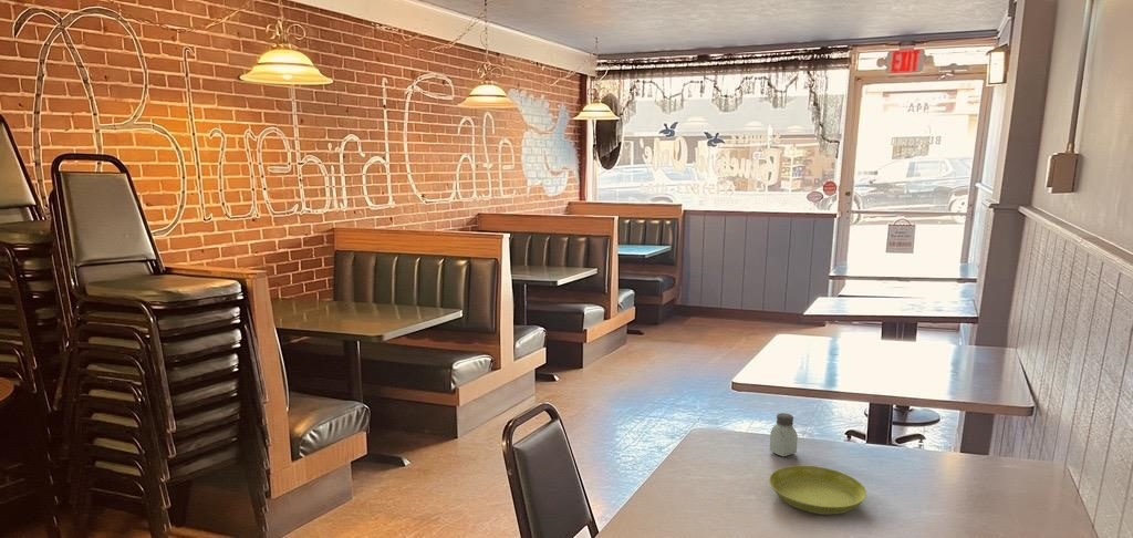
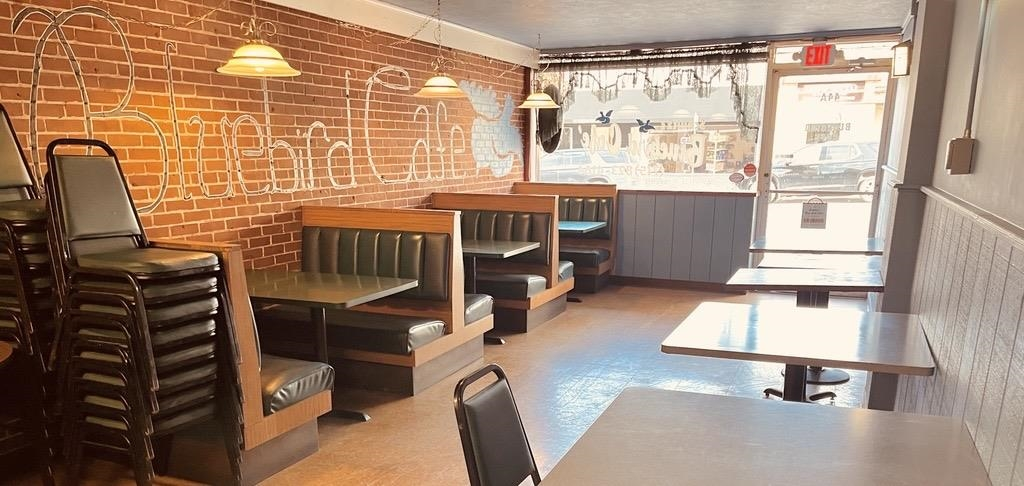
- saltshaker [769,412,799,457]
- saucer [768,464,867,516]
